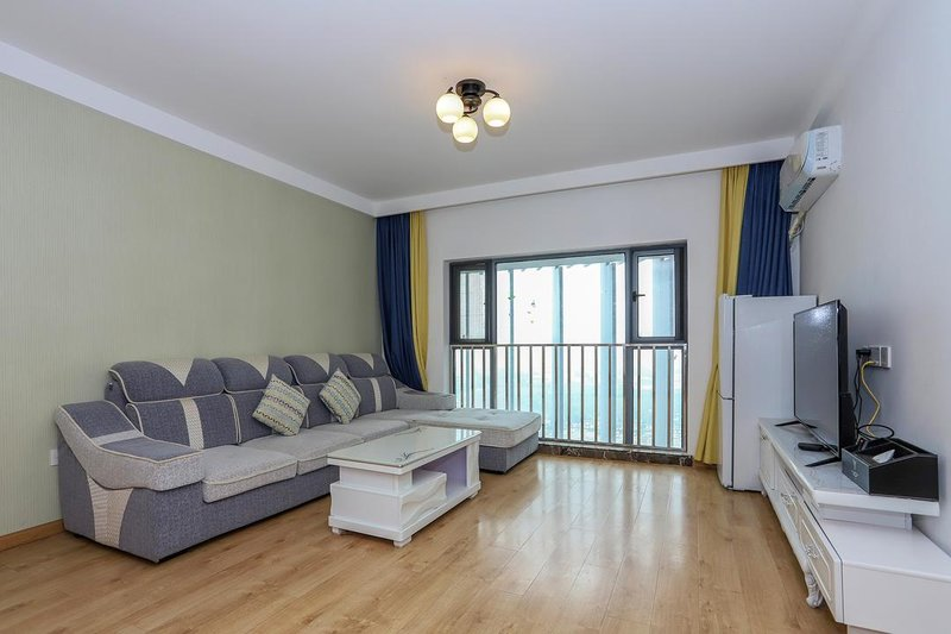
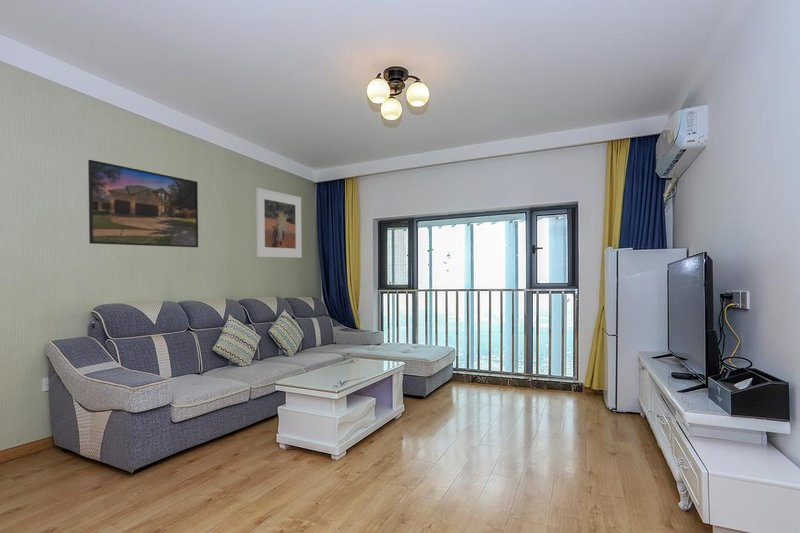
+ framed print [255,187,303,259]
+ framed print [87,159,199,248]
